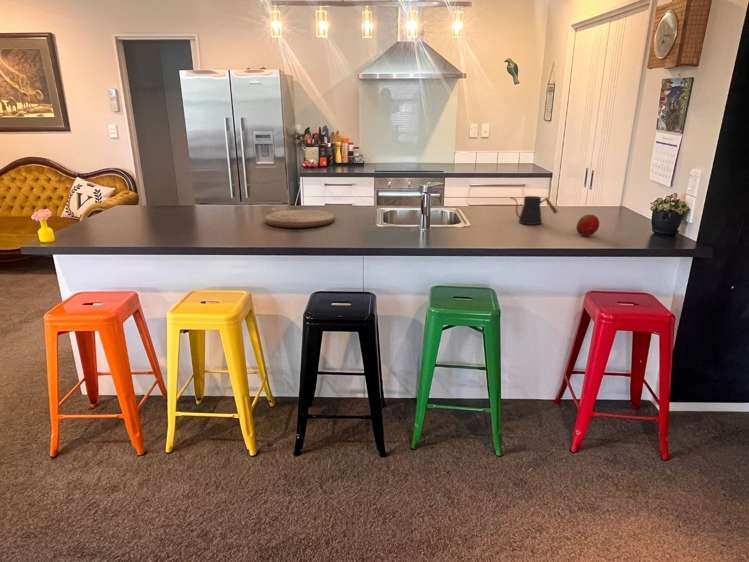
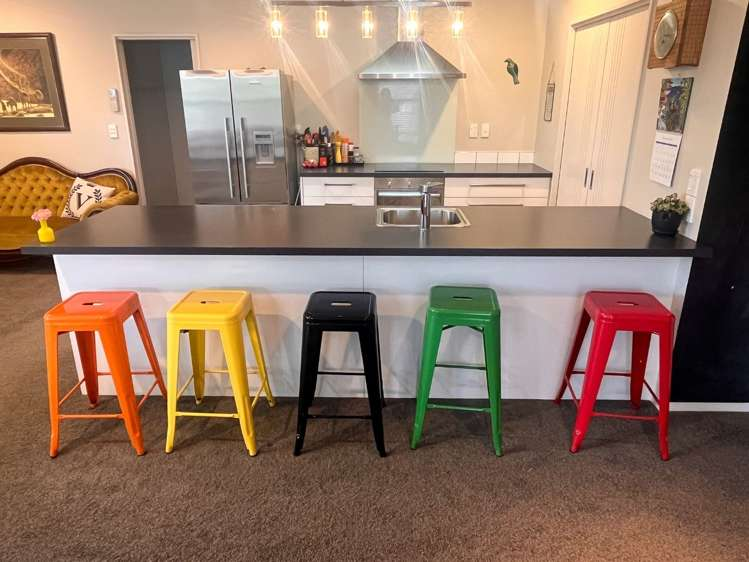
- fruit [575,214,600,237]
- kettle [509,195,559,226]
- cutting board [265,209,335,229]
